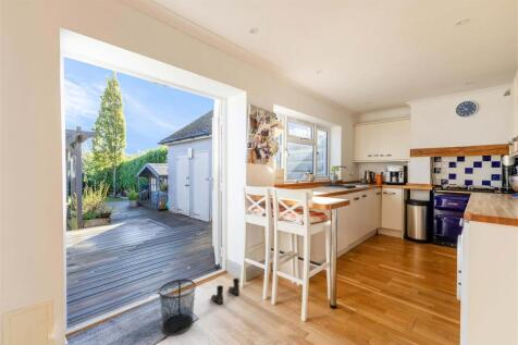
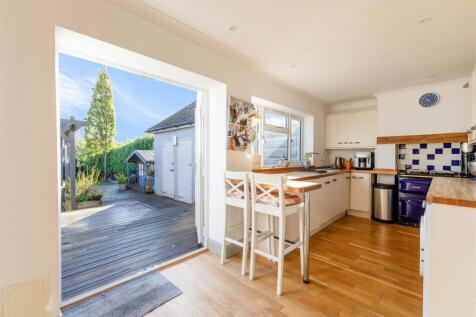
- waste bin [158,278,197,336]
- boots [210,278,240,305]
